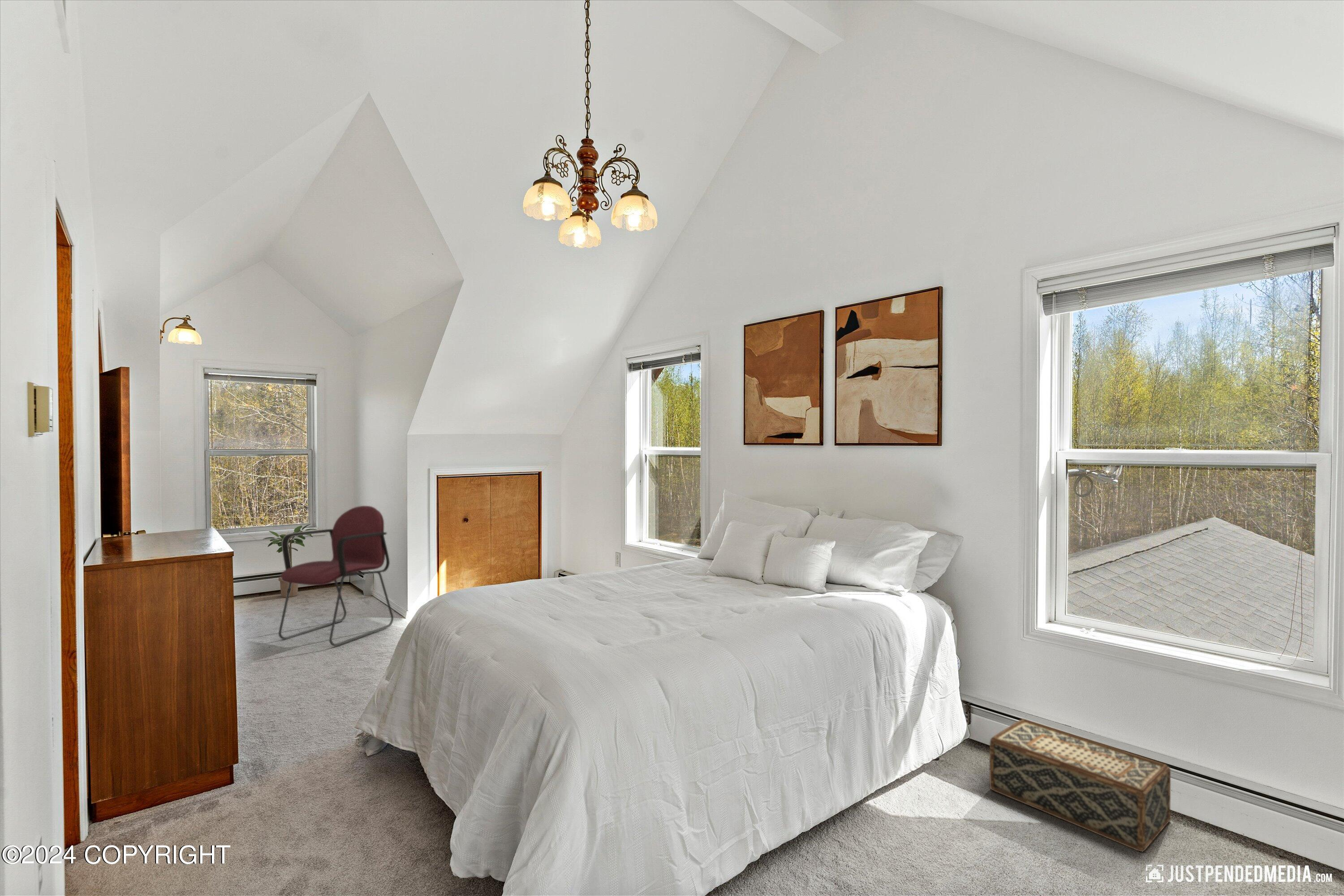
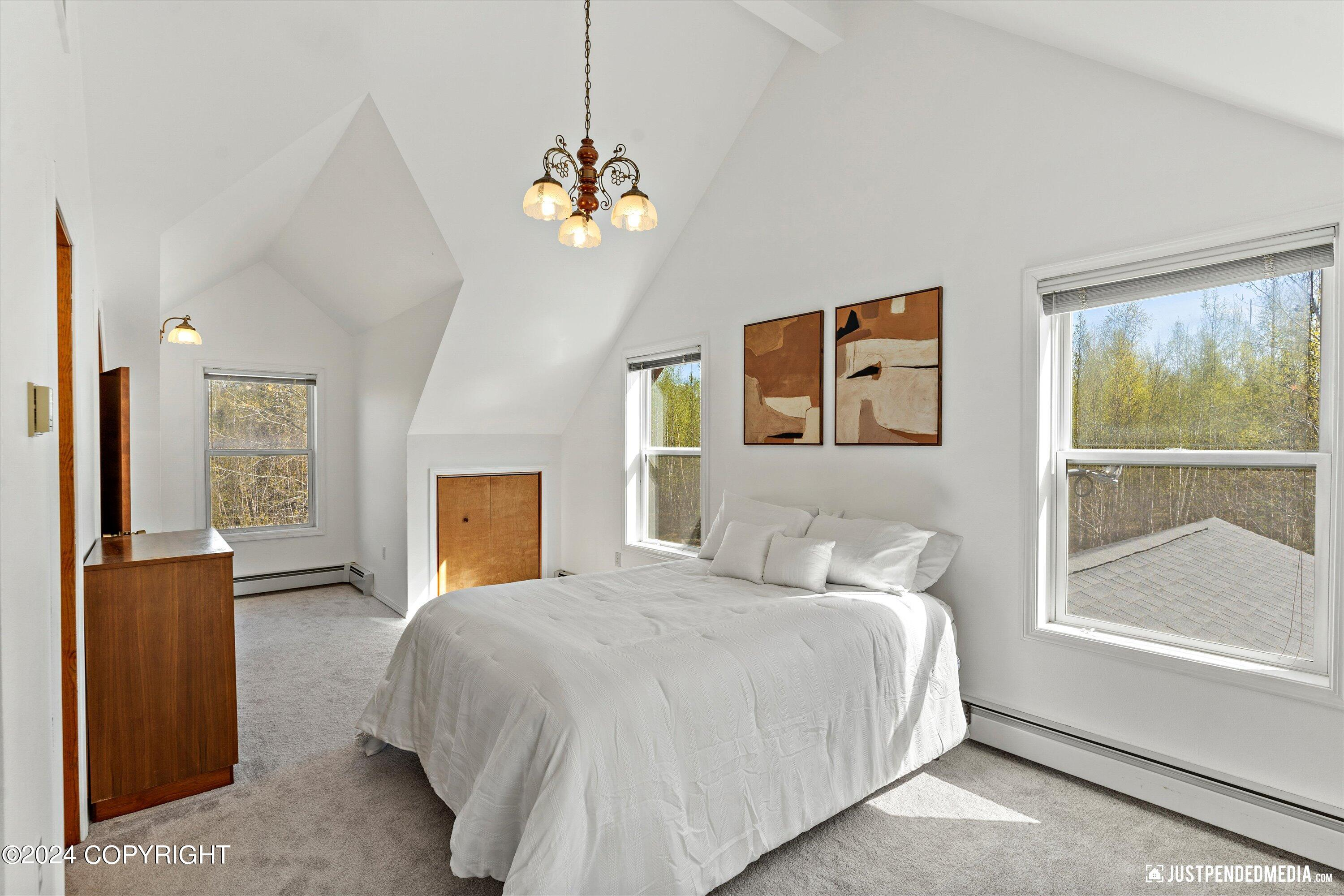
- woven basket [989,718,1171,853]
- potted plant [263,523,318,598]
- armchair [278,505,394,647]
